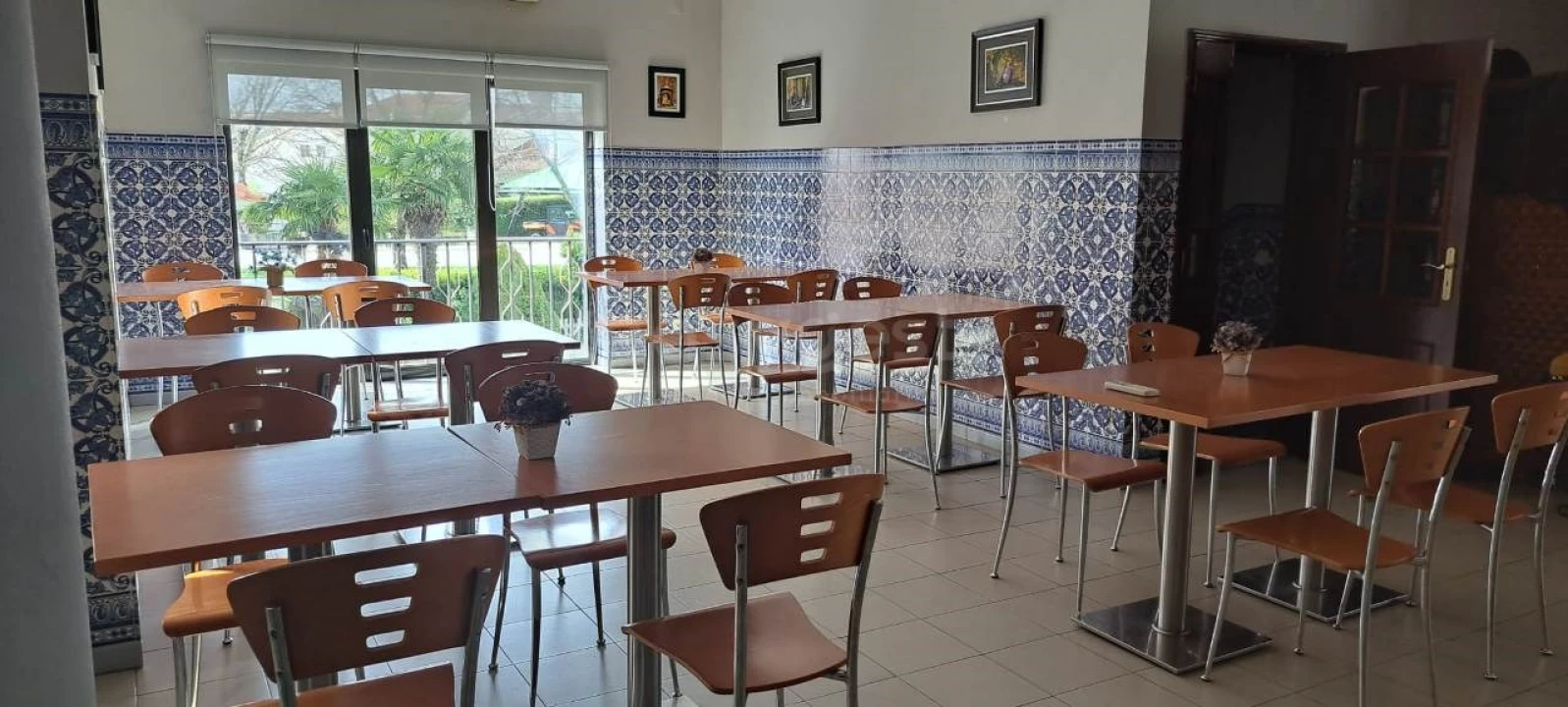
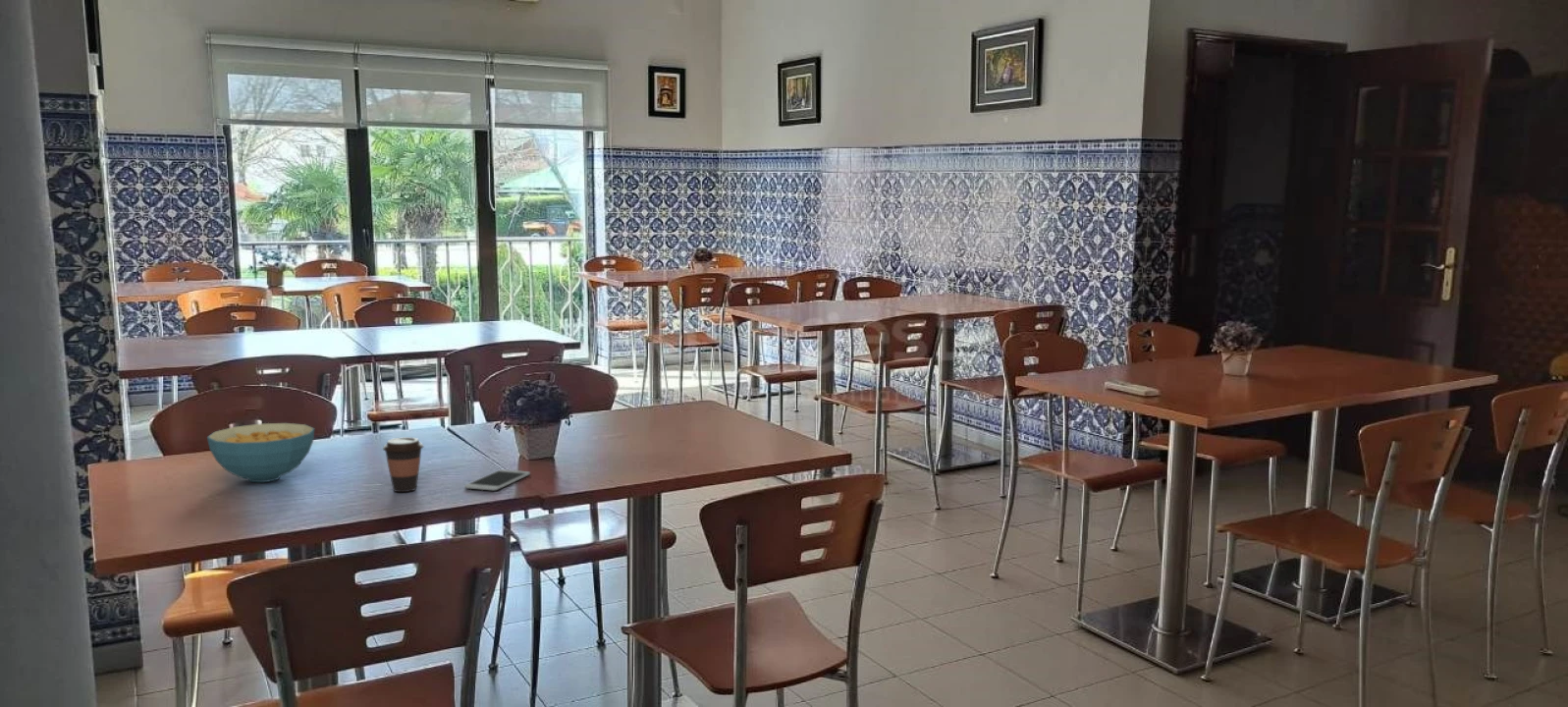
+ coffee cup [382,436,425,493]
+ cereal bowl [206,422,315,483]
+ smartphone [463,468,531,491]
